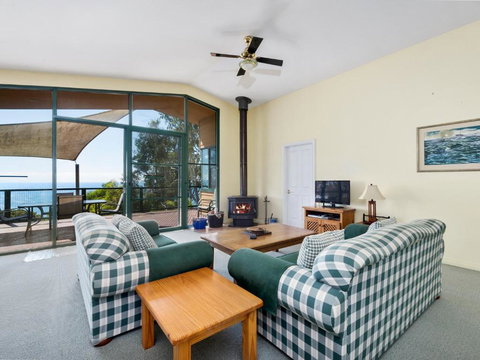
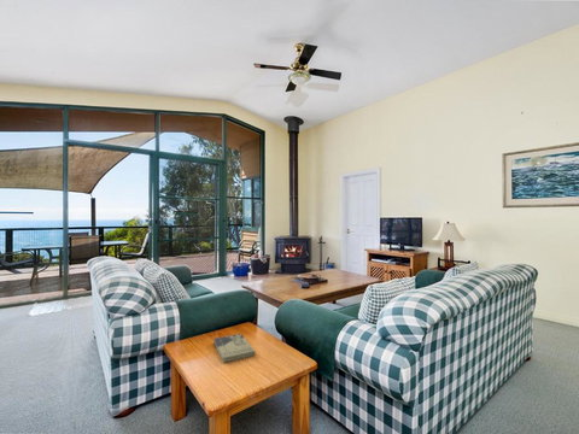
+ book [212,333,257,364]
